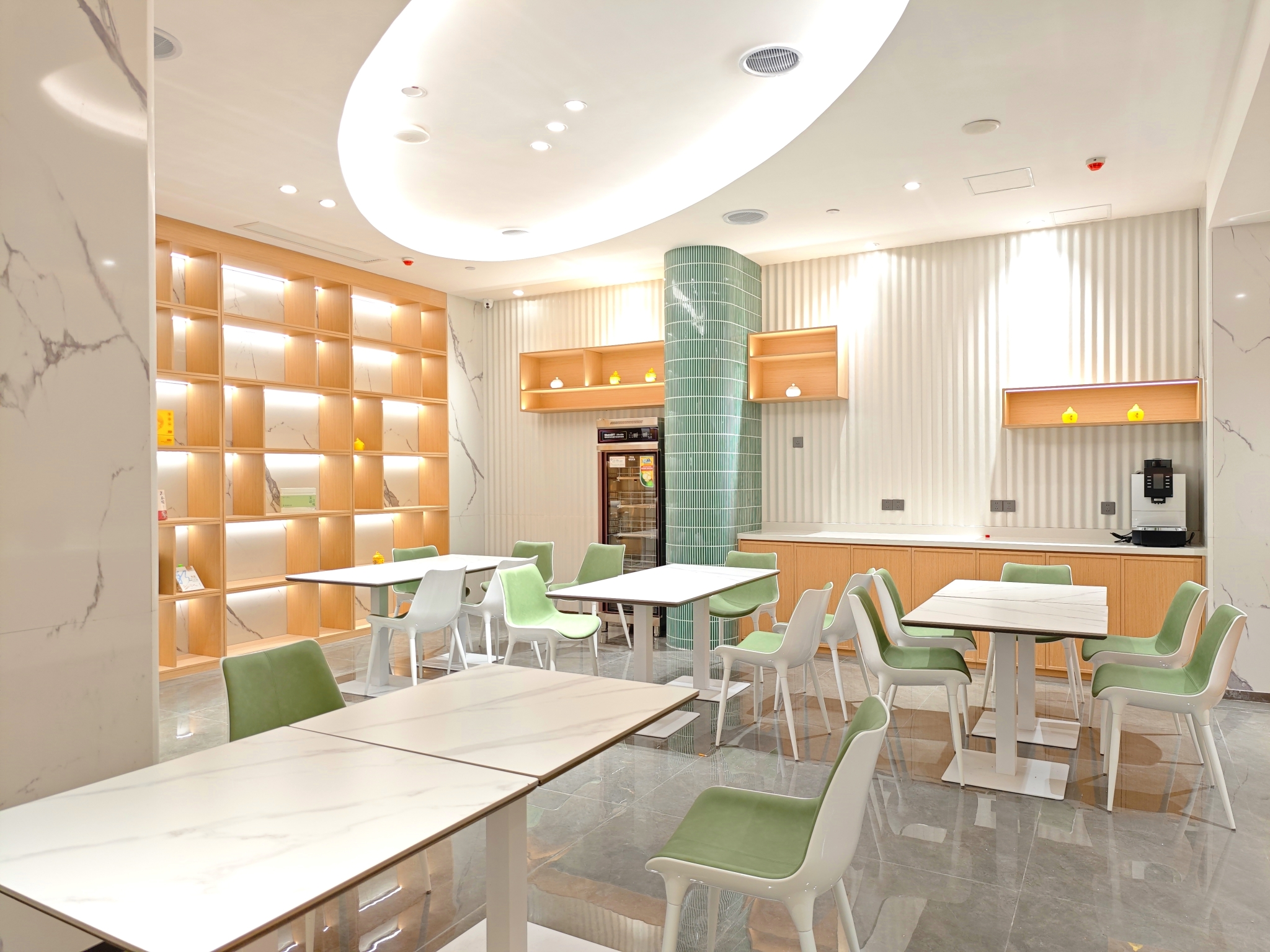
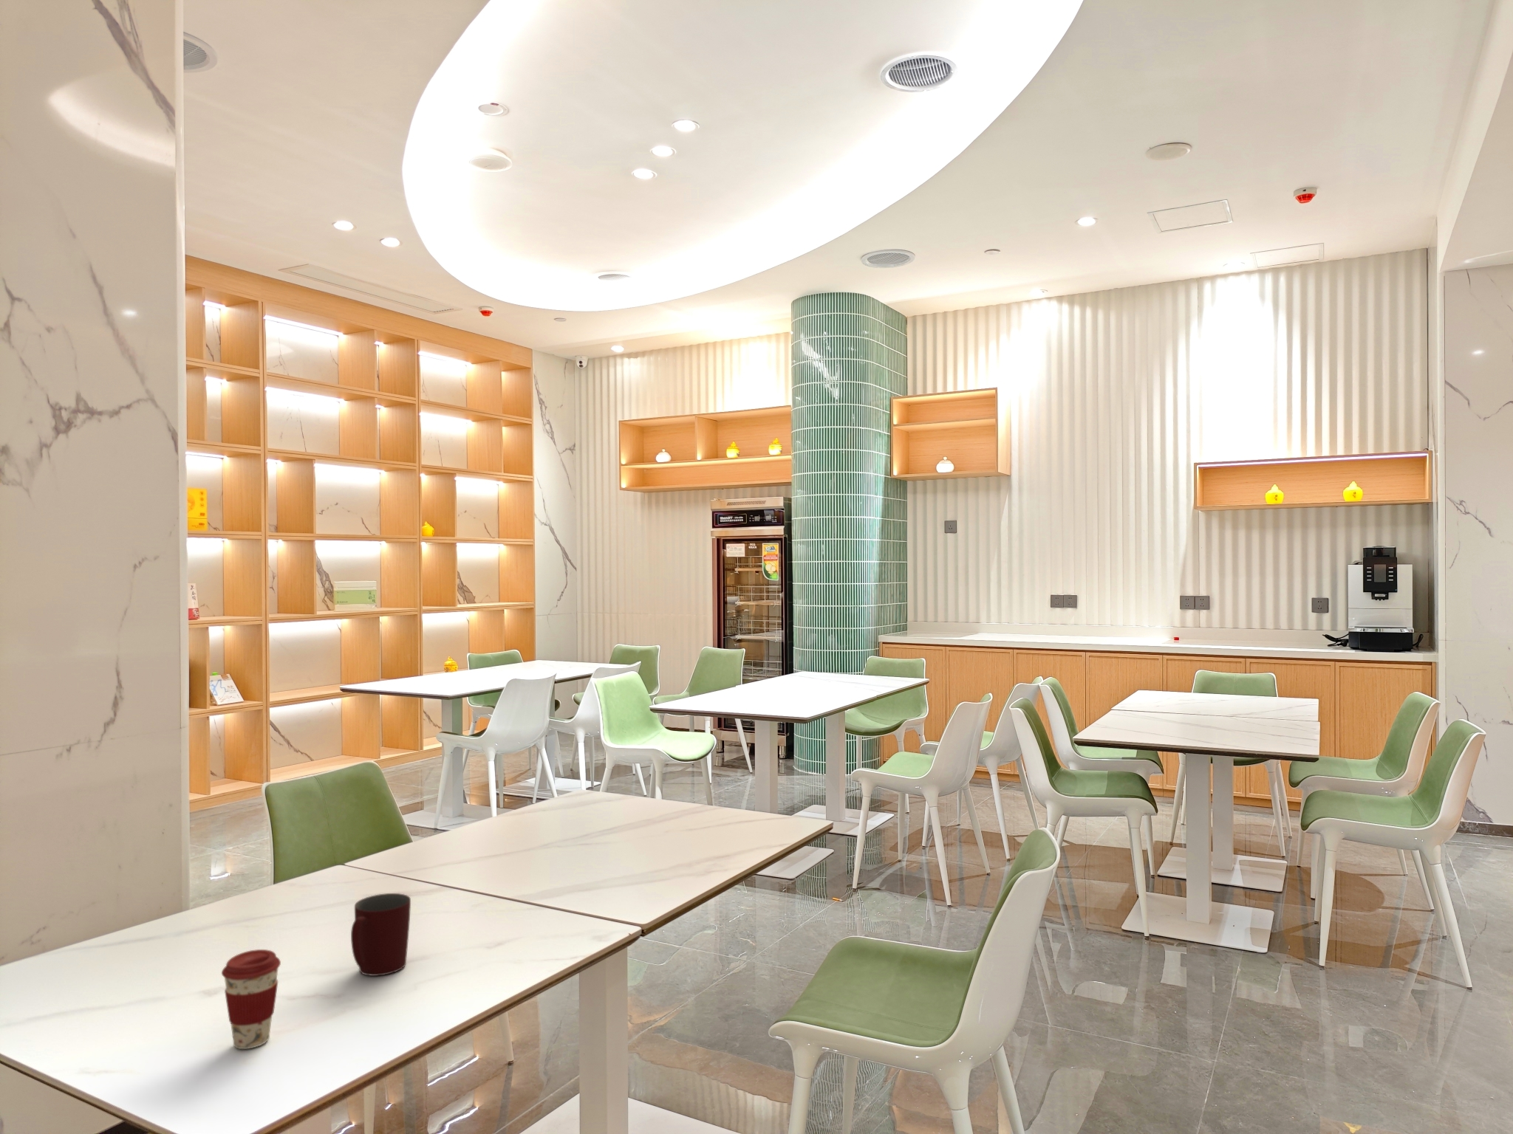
+ coffee cup [220,948,281,1049]
+ mug [350,892,411,977]
